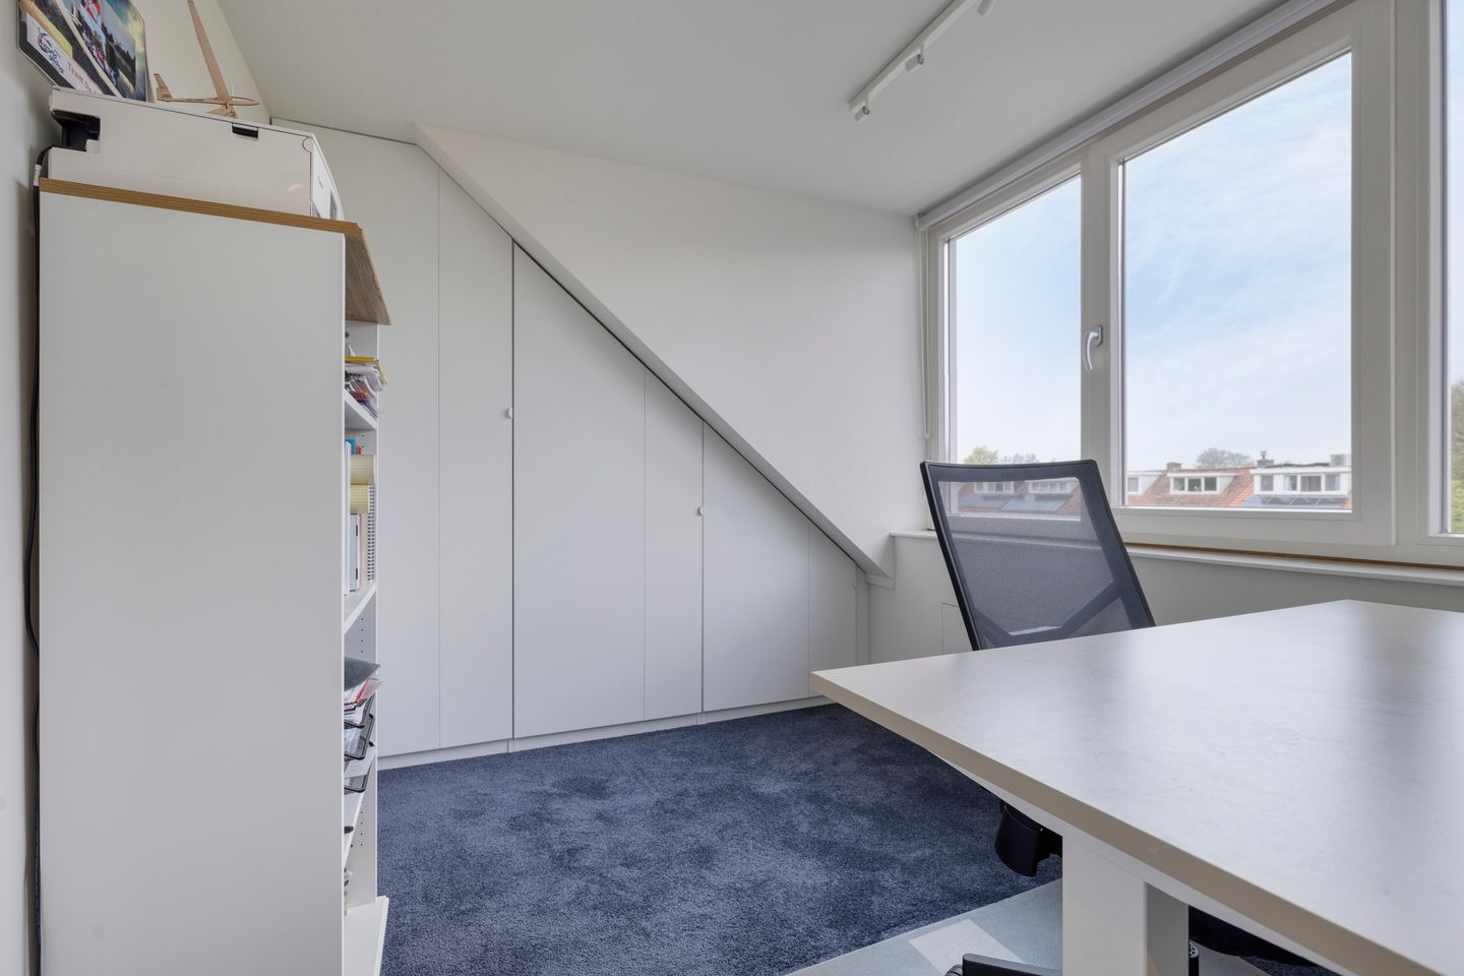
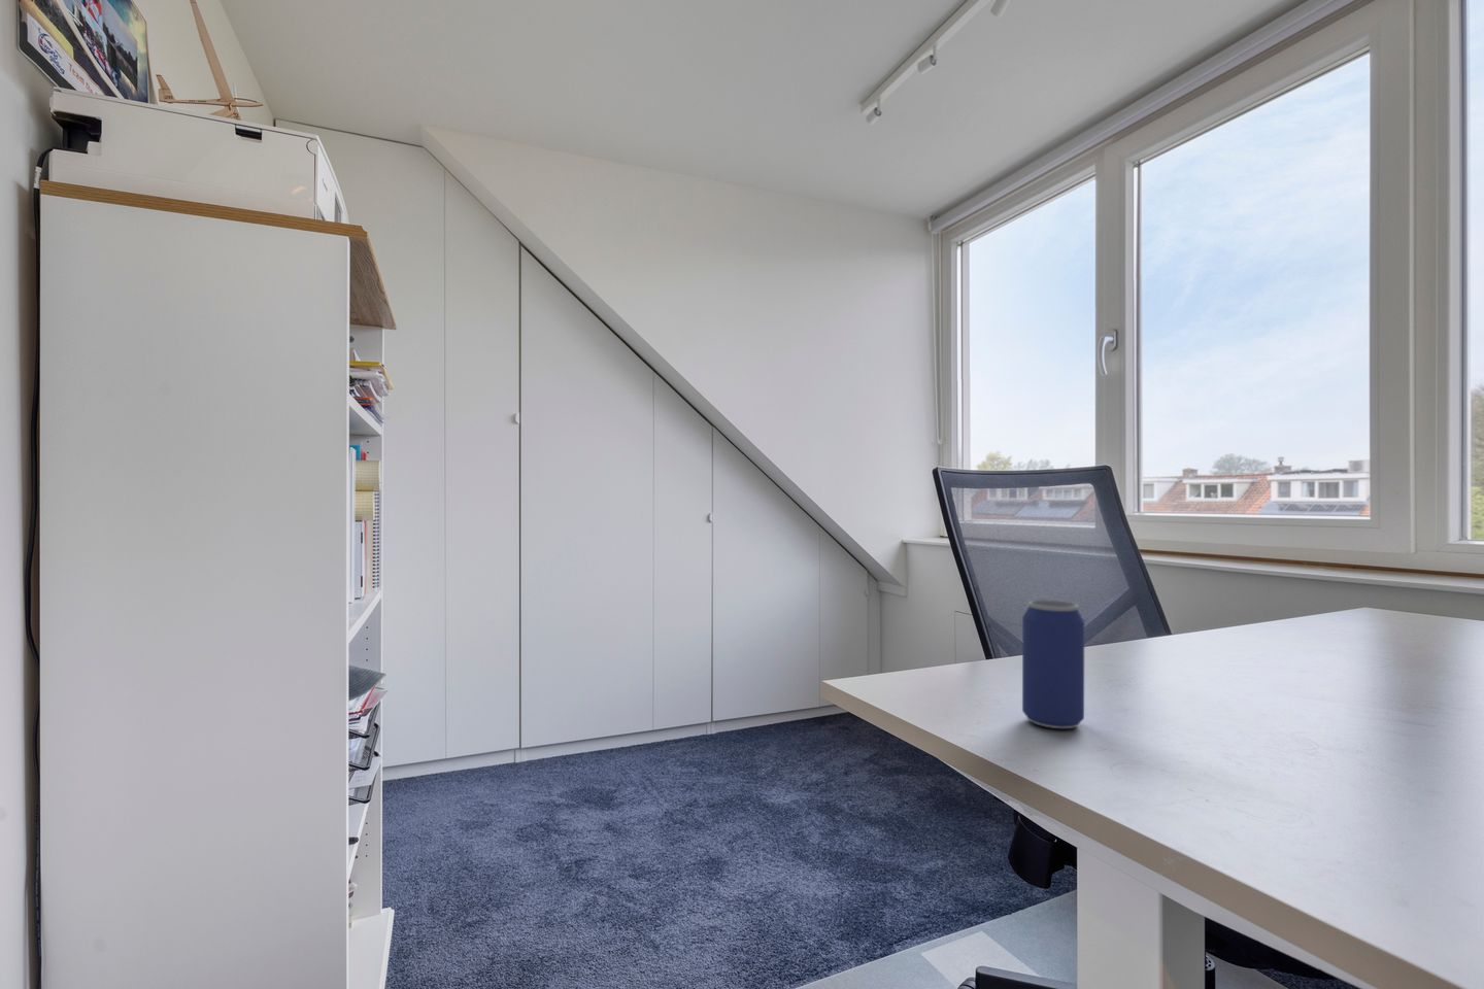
+ beverage can [1021,598,1085,730]
